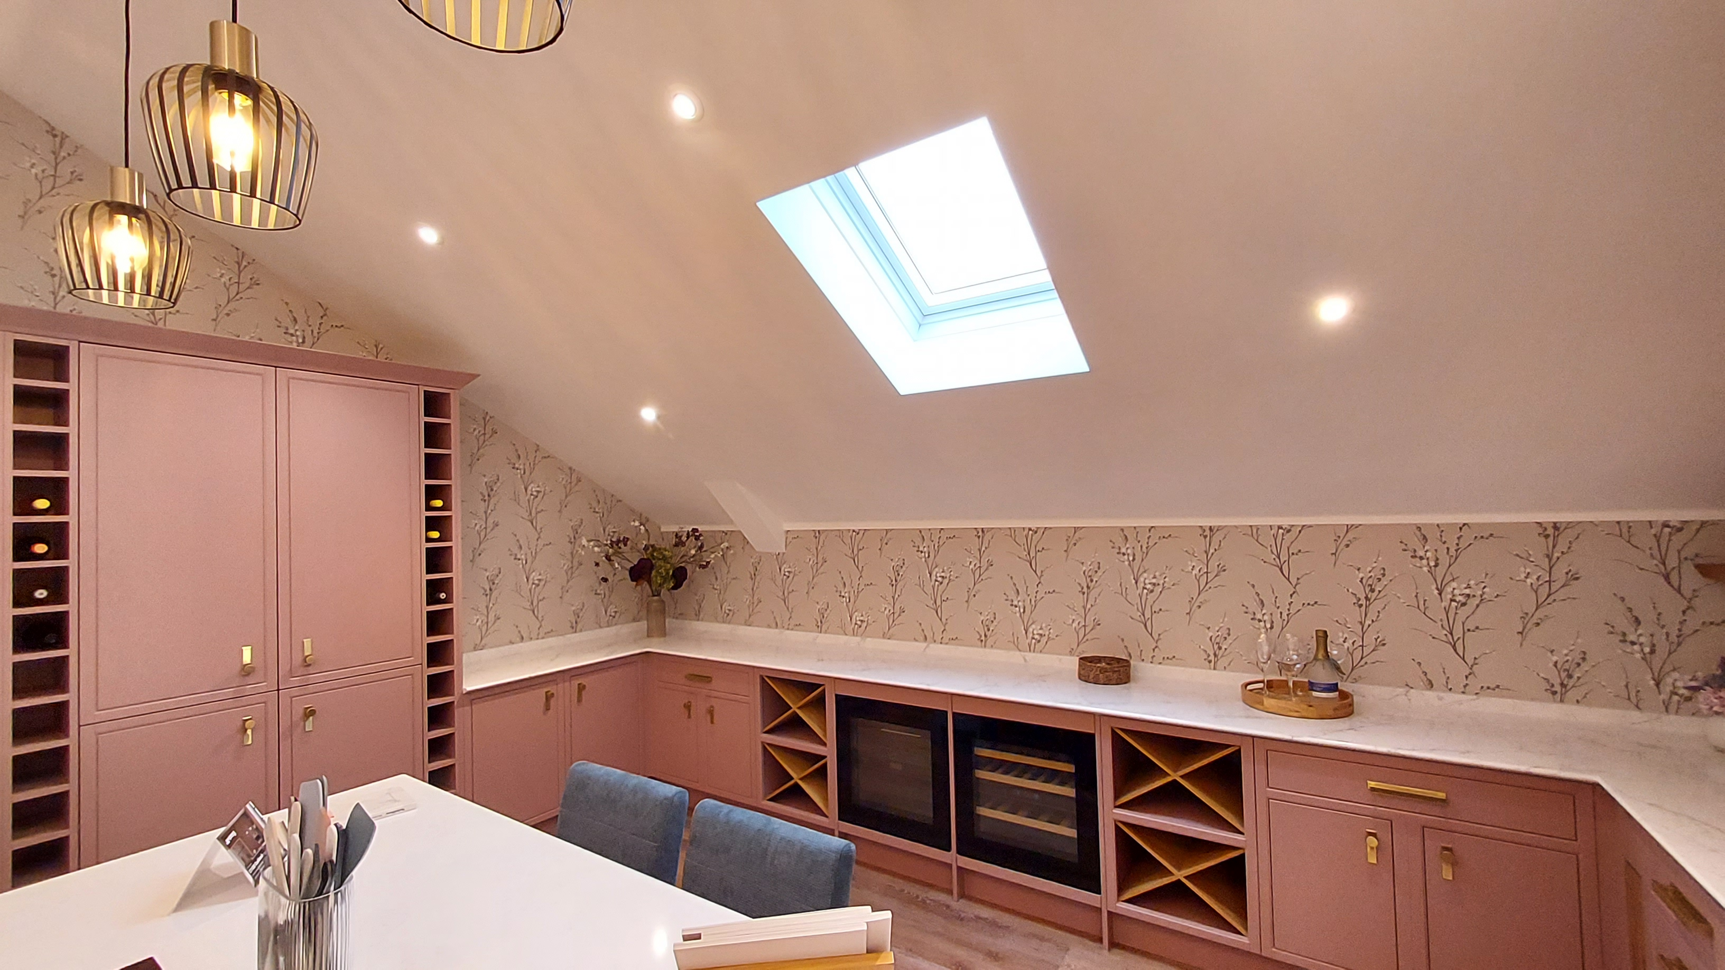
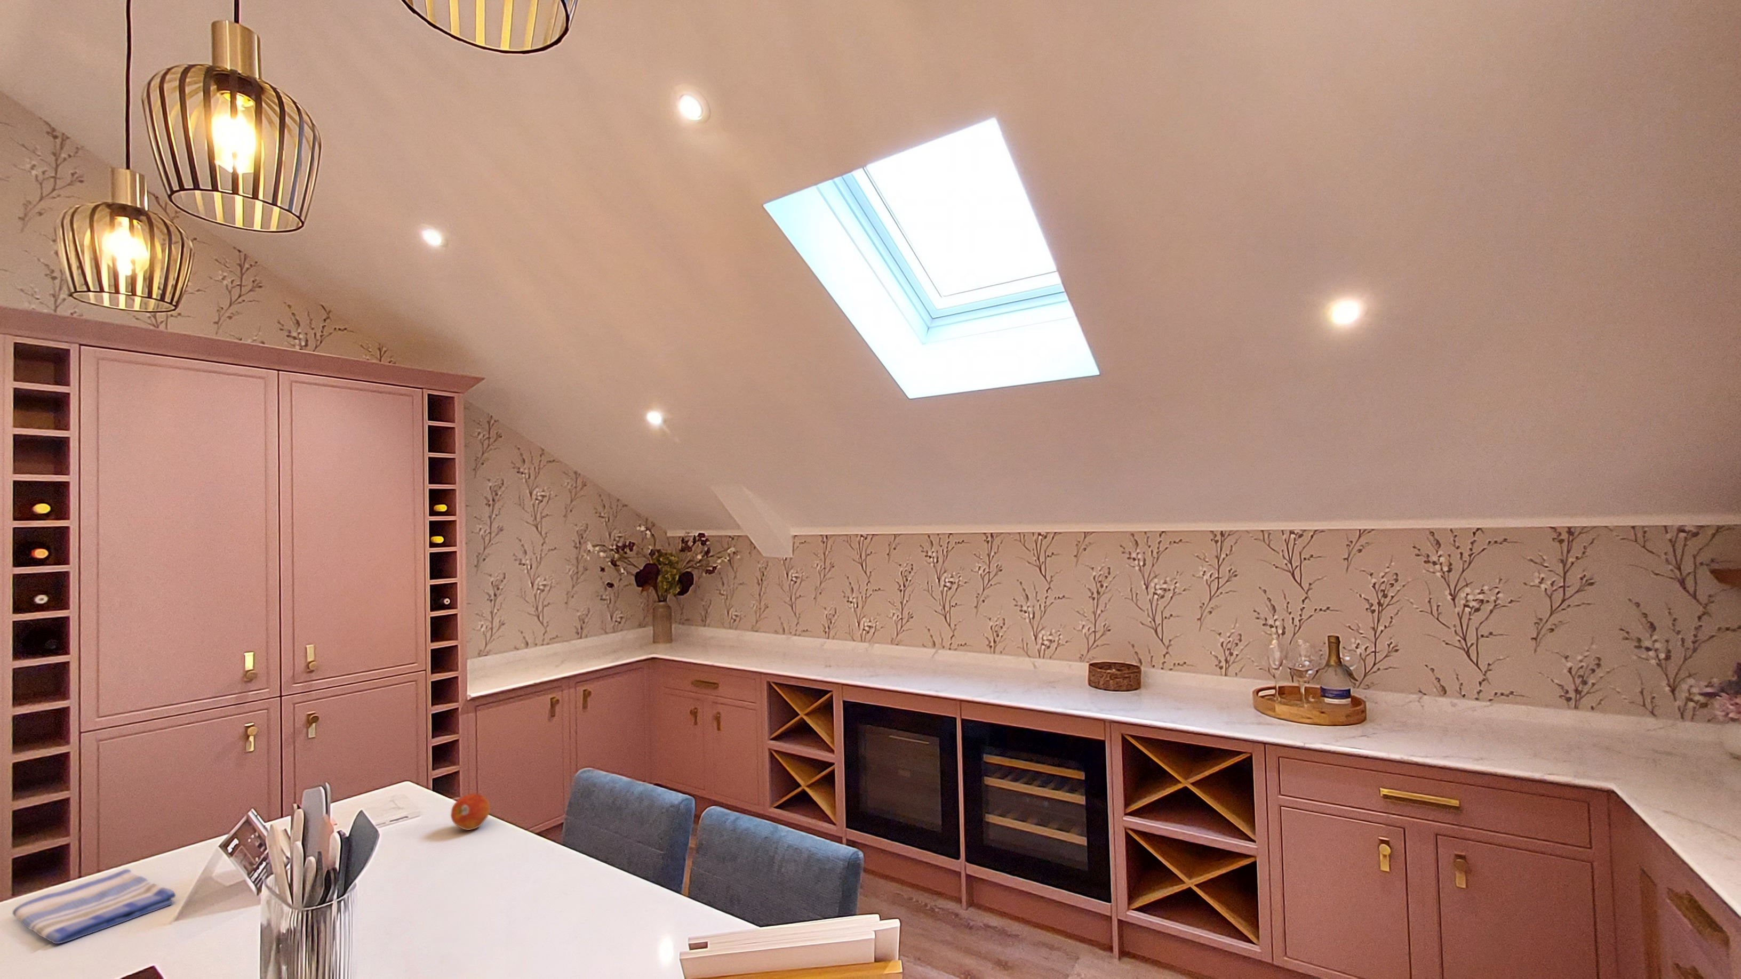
+ fruit [450,793,490,831]
+ dish towel [12,869,176,944]
